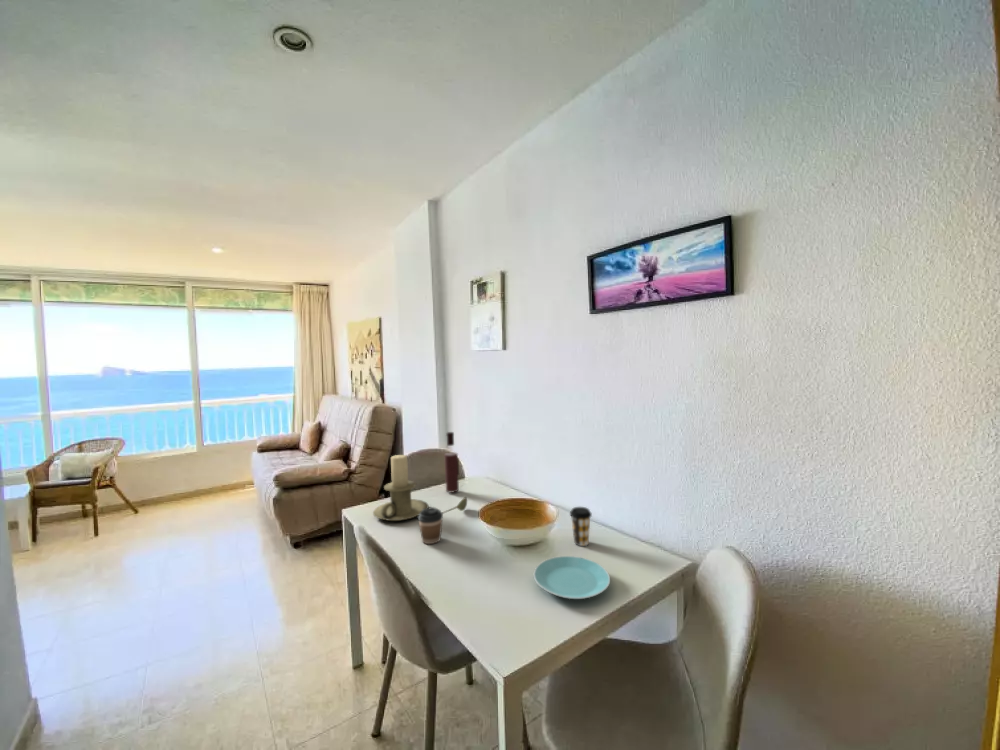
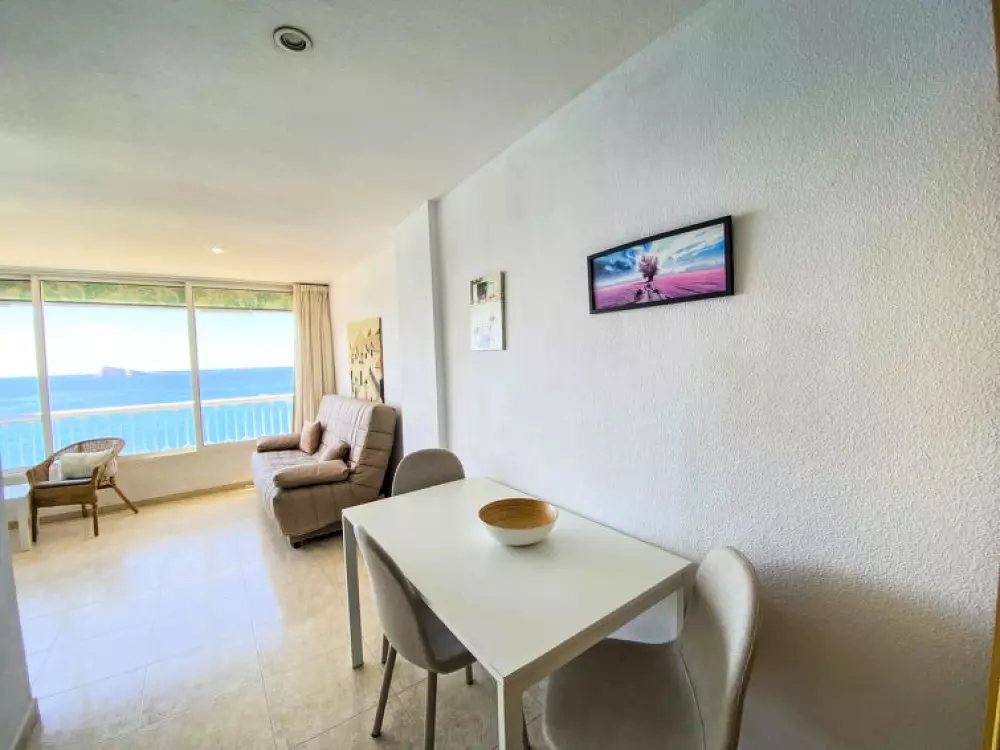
- coffee cup [569,506,593,547]
- wine bottle [443,431,461,493]
- coffee cup [417,506,444,545]
- soupspoon [441,496,468,514]
- candle holder [372,454,430,522]
- plate [533,555,611,600]
